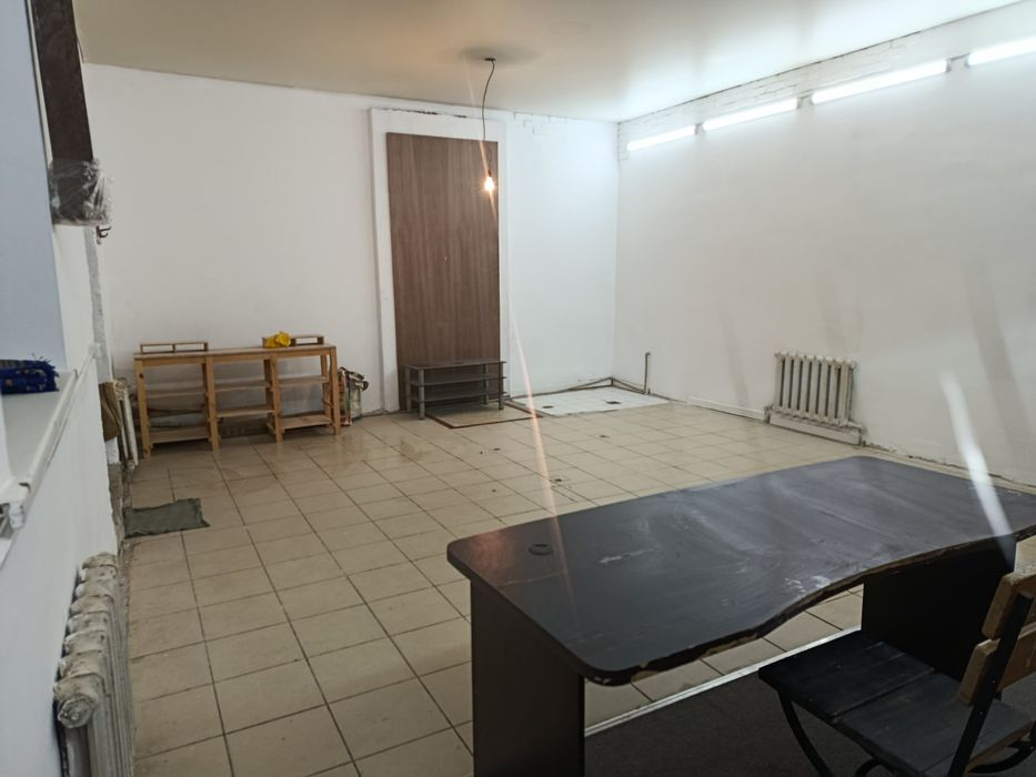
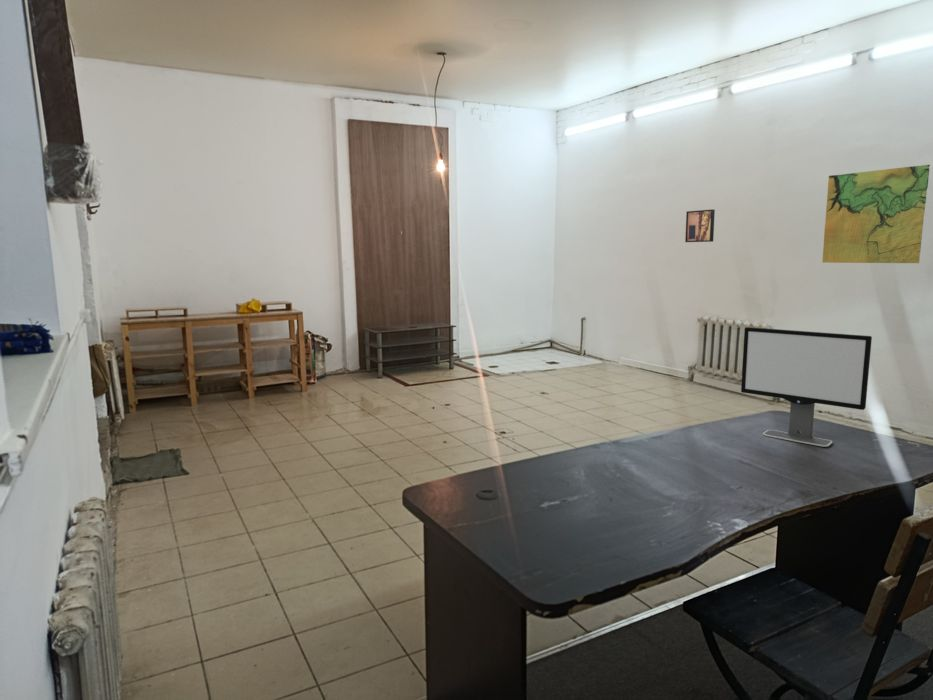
+ map [821,164,931,264]
+ computer monitor [740,326,873,448]
+ wall art [684,208,716,243]
